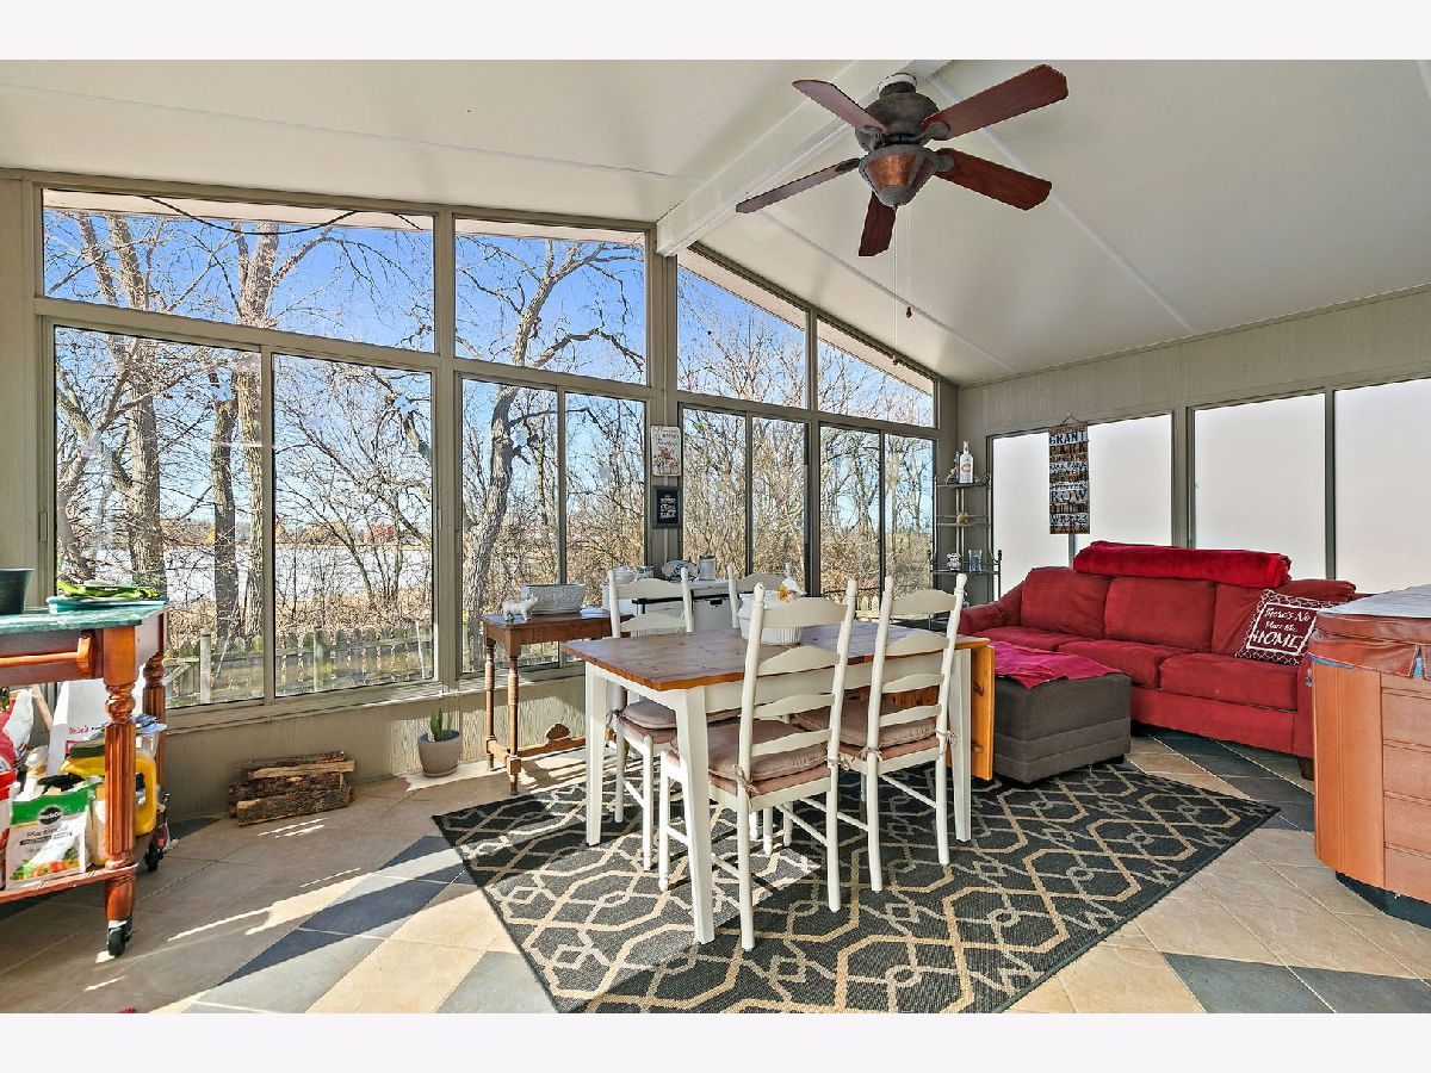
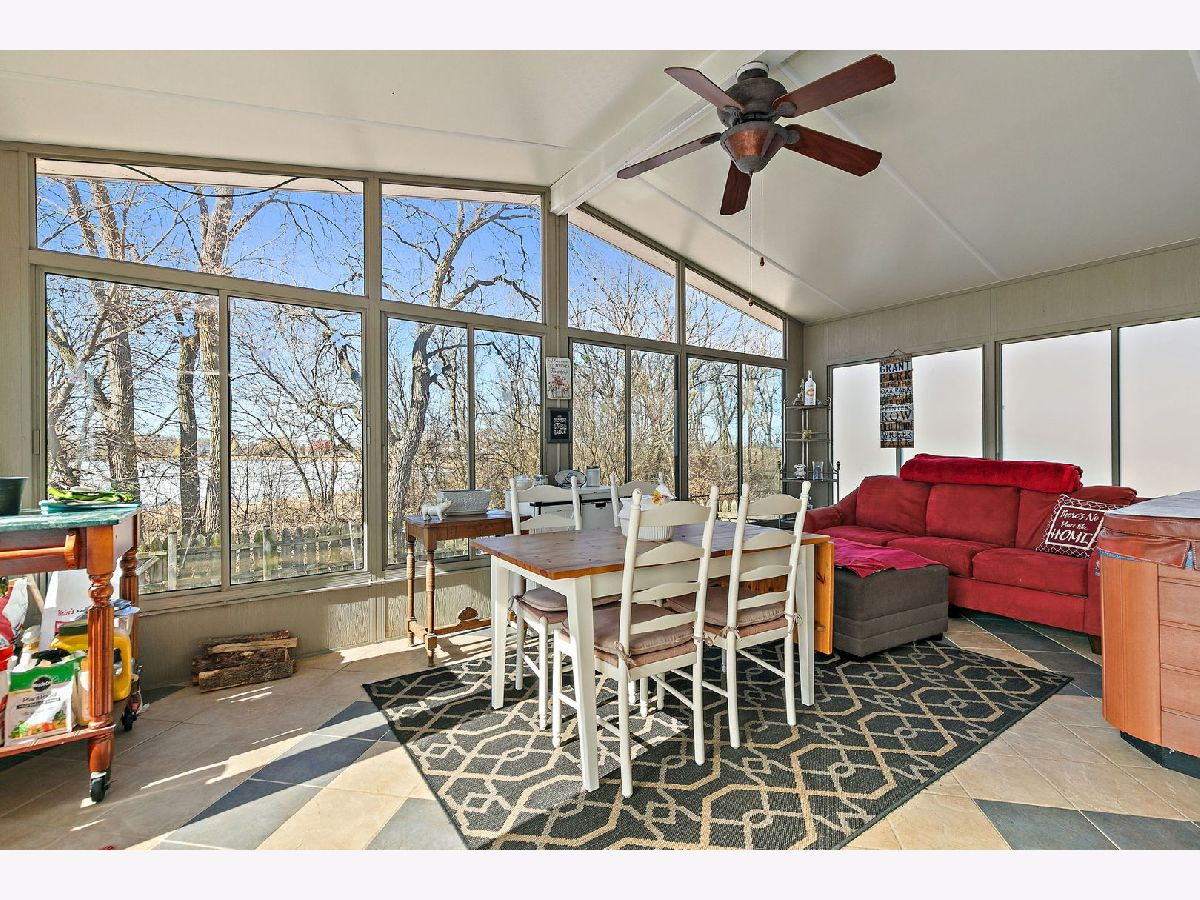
- potted plant [416,694,463,779]
